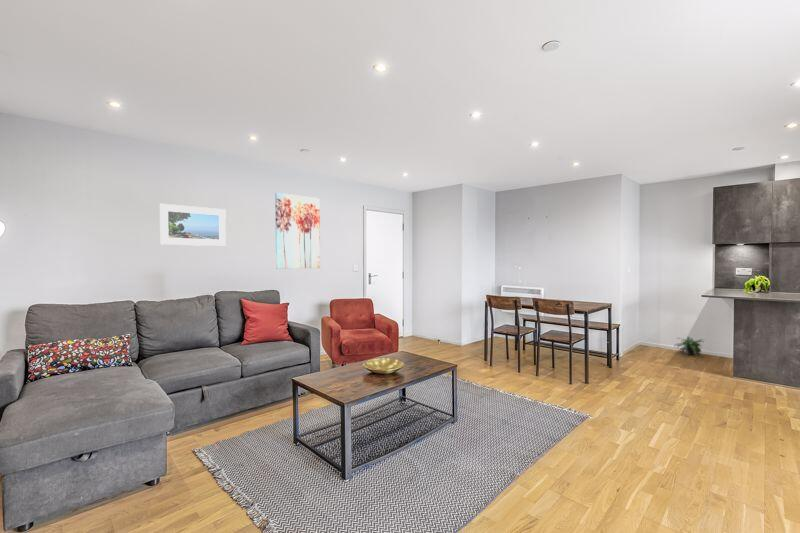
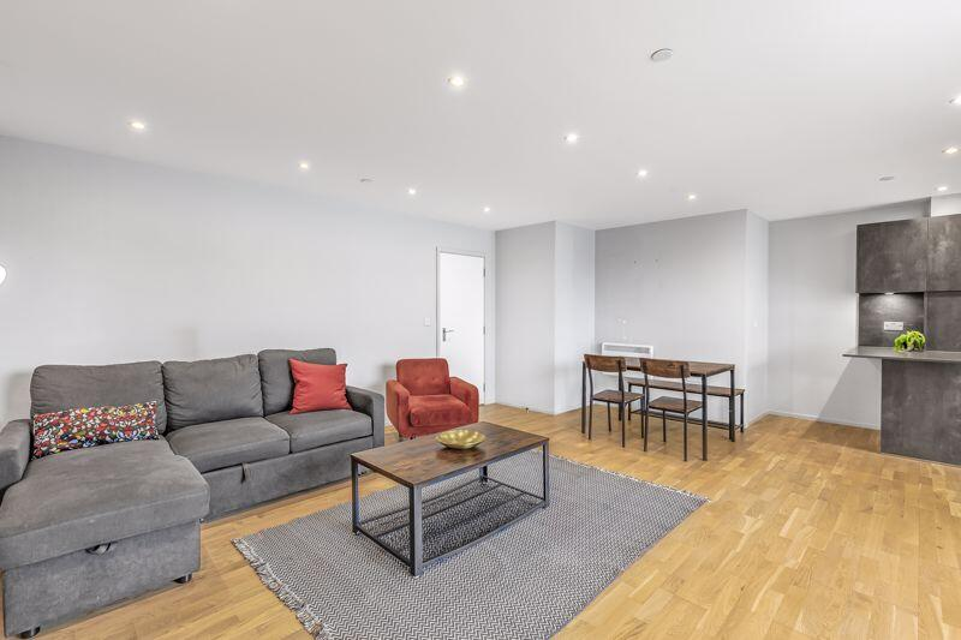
- potted plant [673,336,706,356]
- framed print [159,203,227,247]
- wall art [274,192,321,270]
